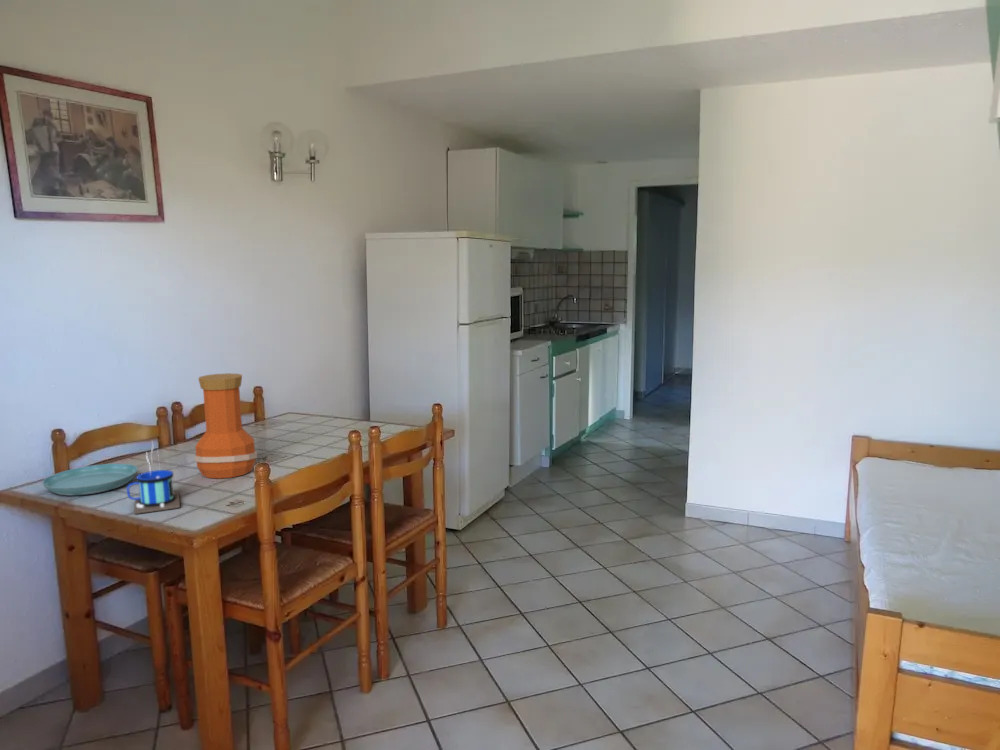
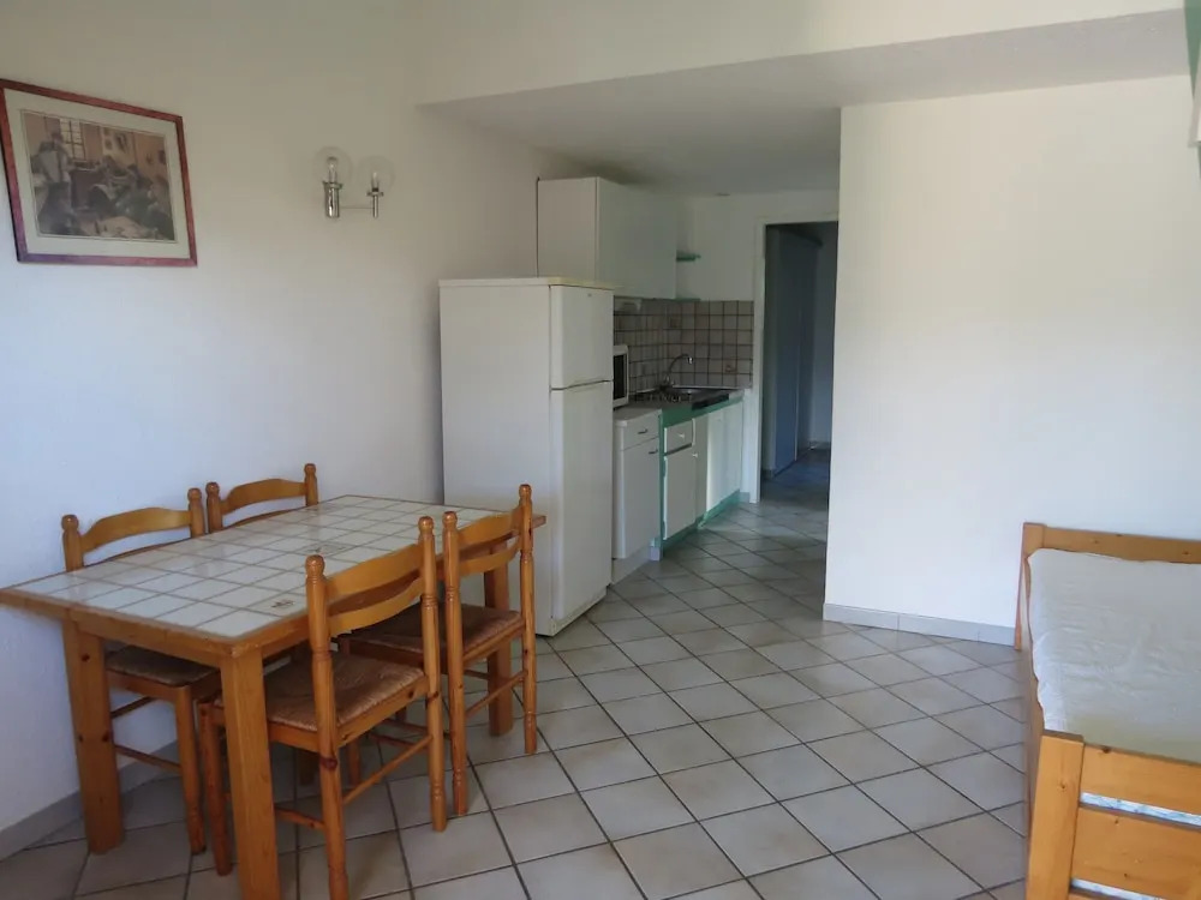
- vase [194,372,258,479]
- saucer [41,463,139,496]
- mug [126,441,181,515]
